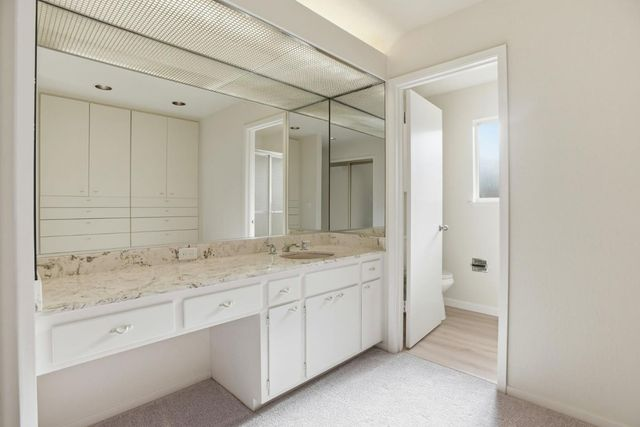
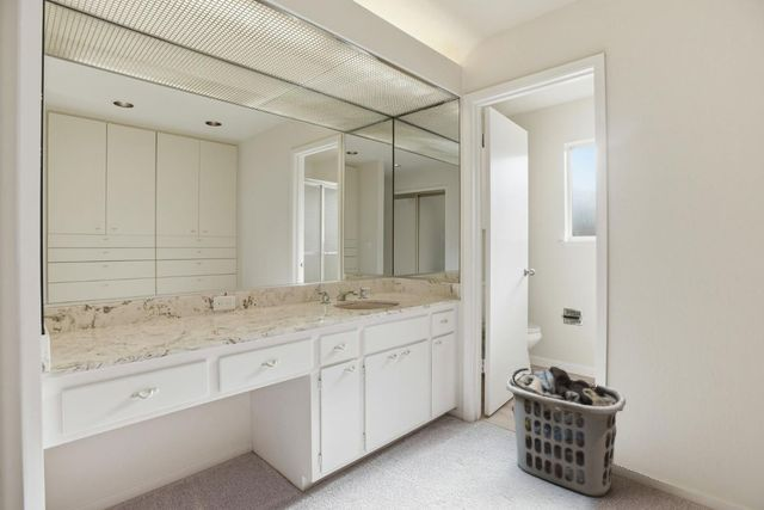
+ clothes hamper [505,365,627,498]
